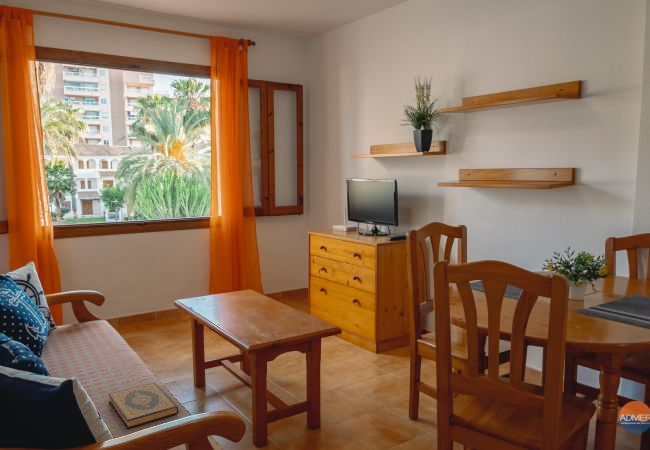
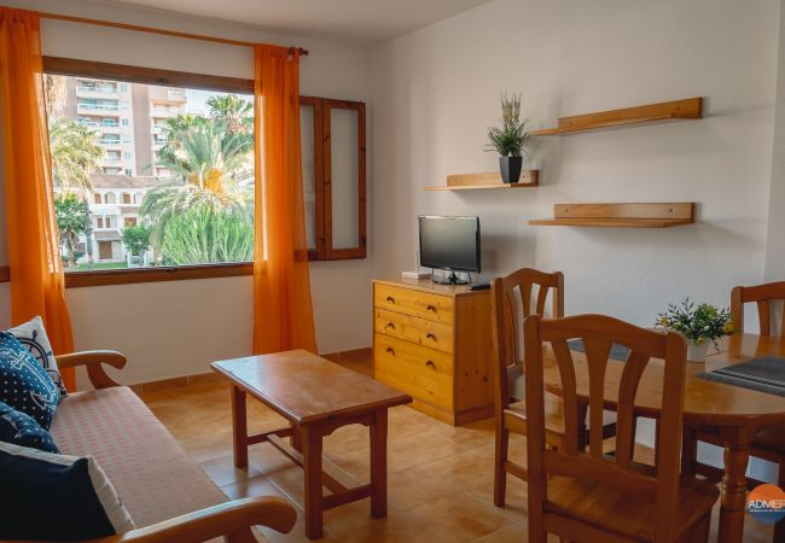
- hardback book [107,382,179,430]
